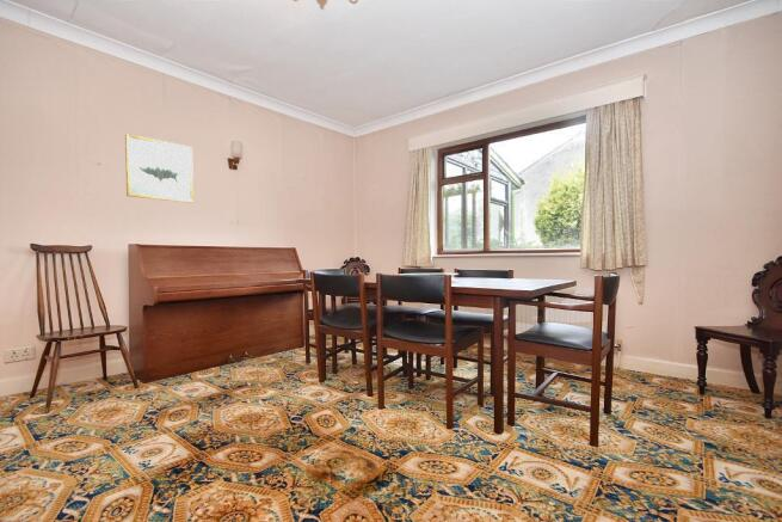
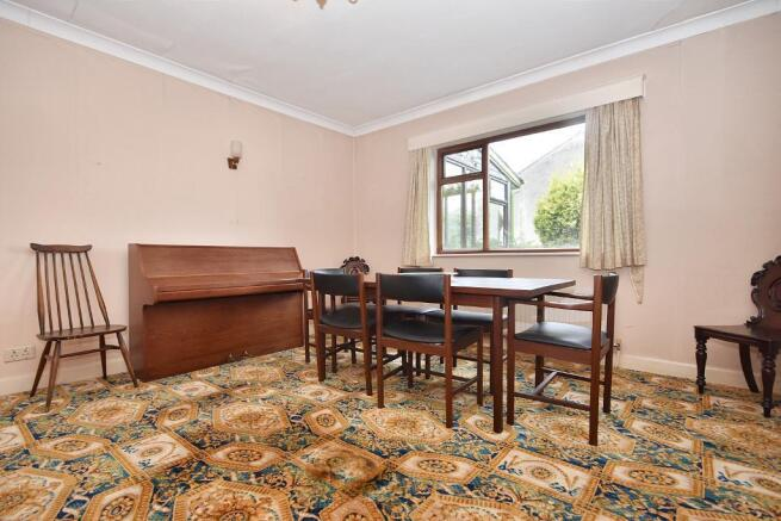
- wall art [124,133,195,203]
